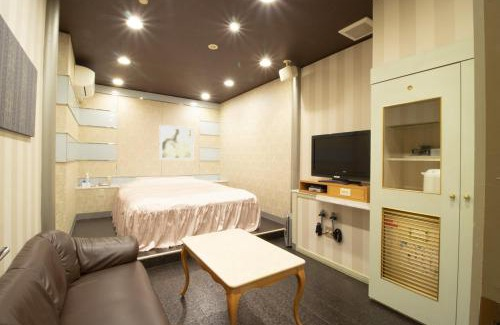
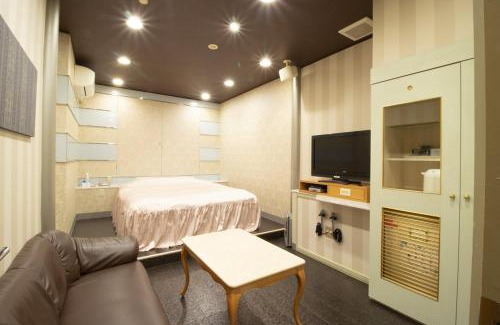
- wall art [158,124,195,161]
